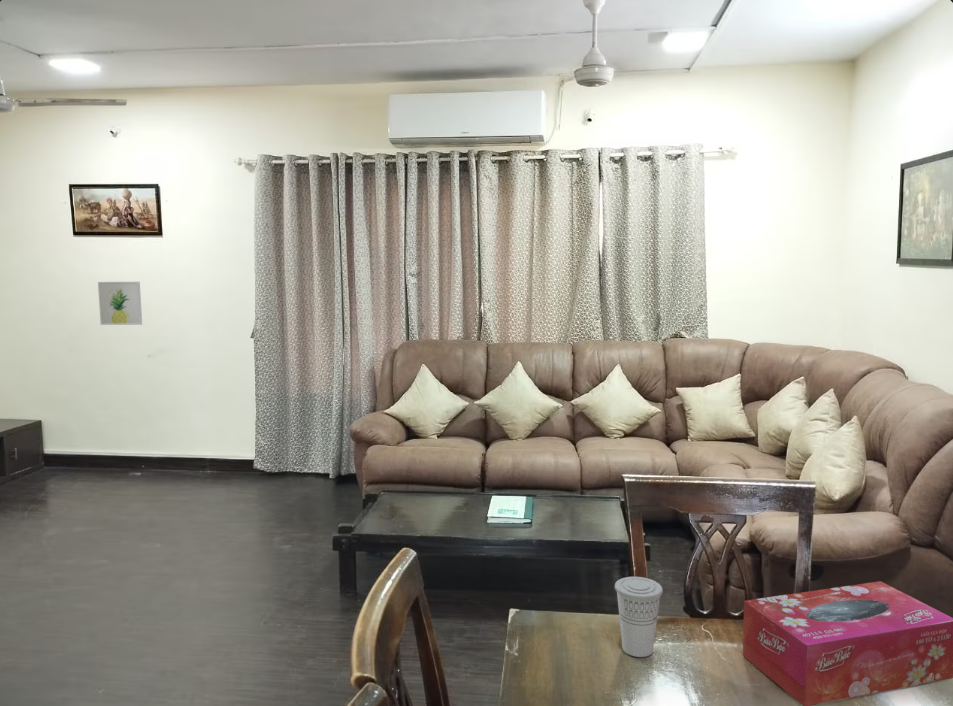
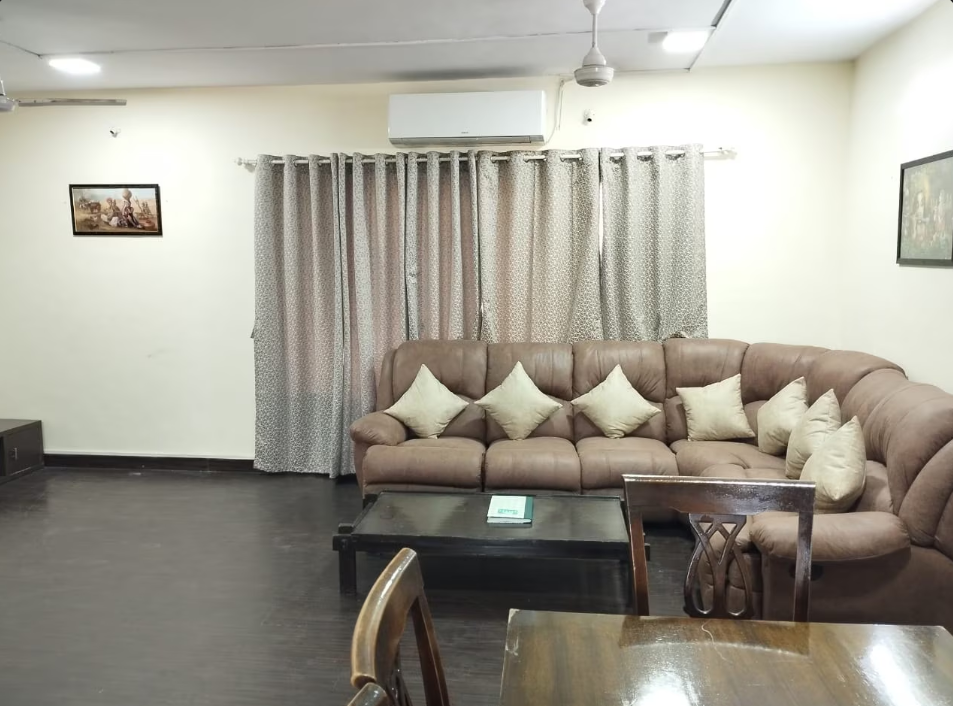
- cup [614,576,664,658]
- wall art [97,281,143,326]
- tissue box [742,580,953,706]
